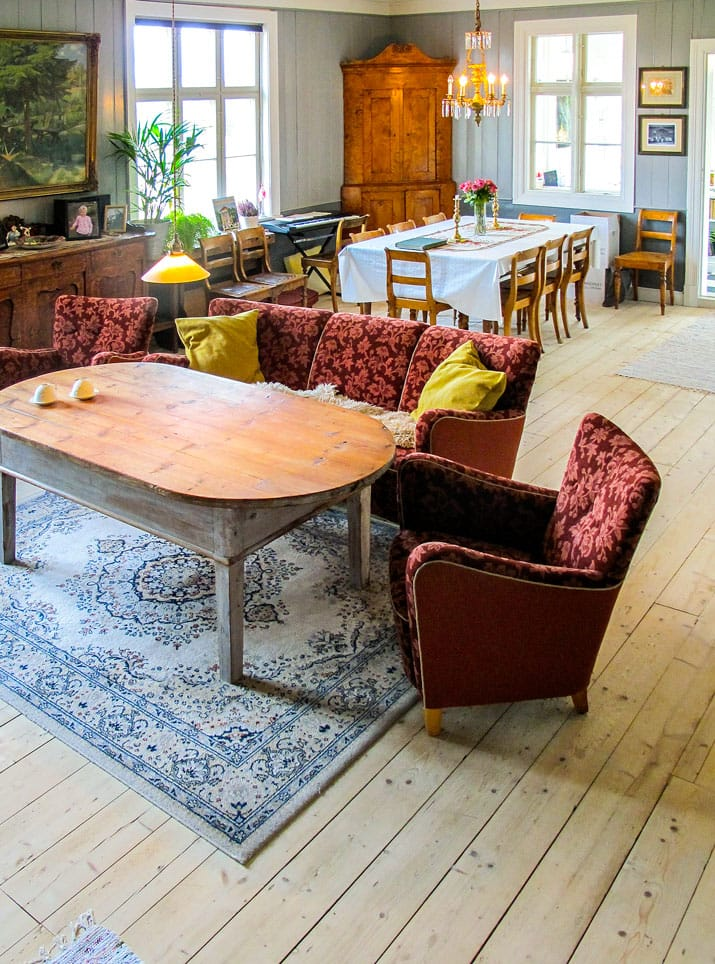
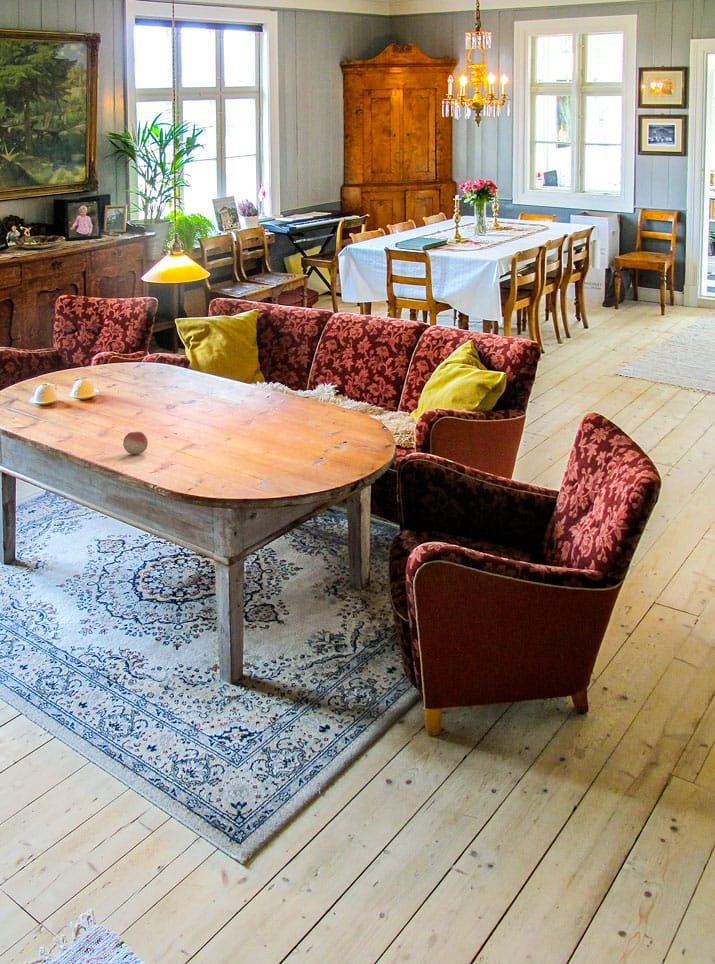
+ fruit [122,431,149,455]
